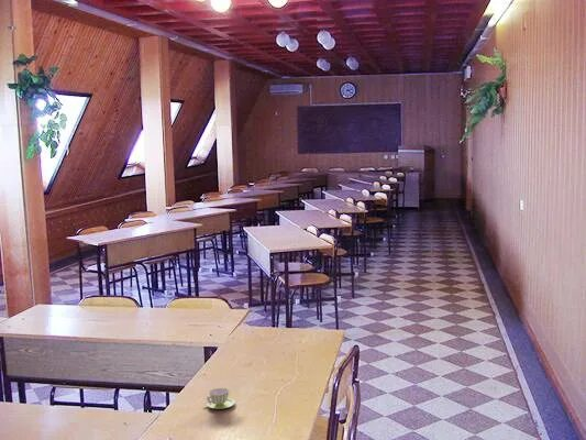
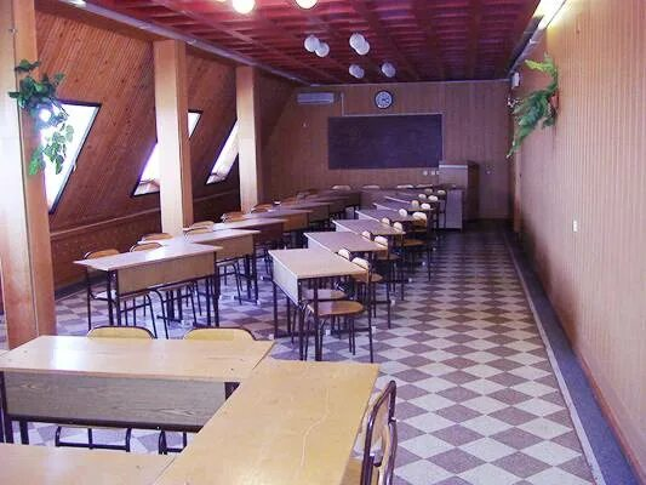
- cup [202,387,235,410]
